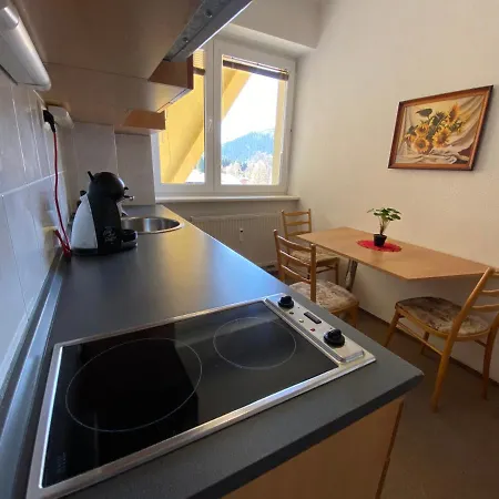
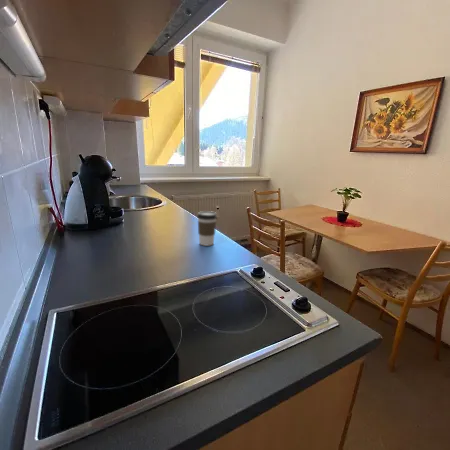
+ coffee cup [196,210,218,247]
